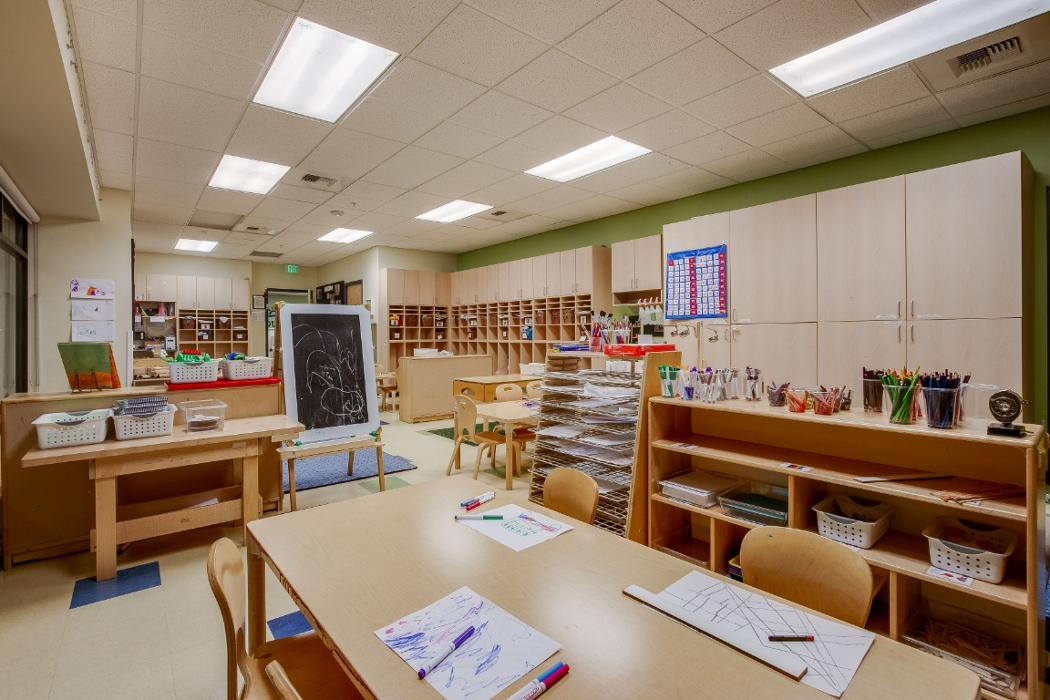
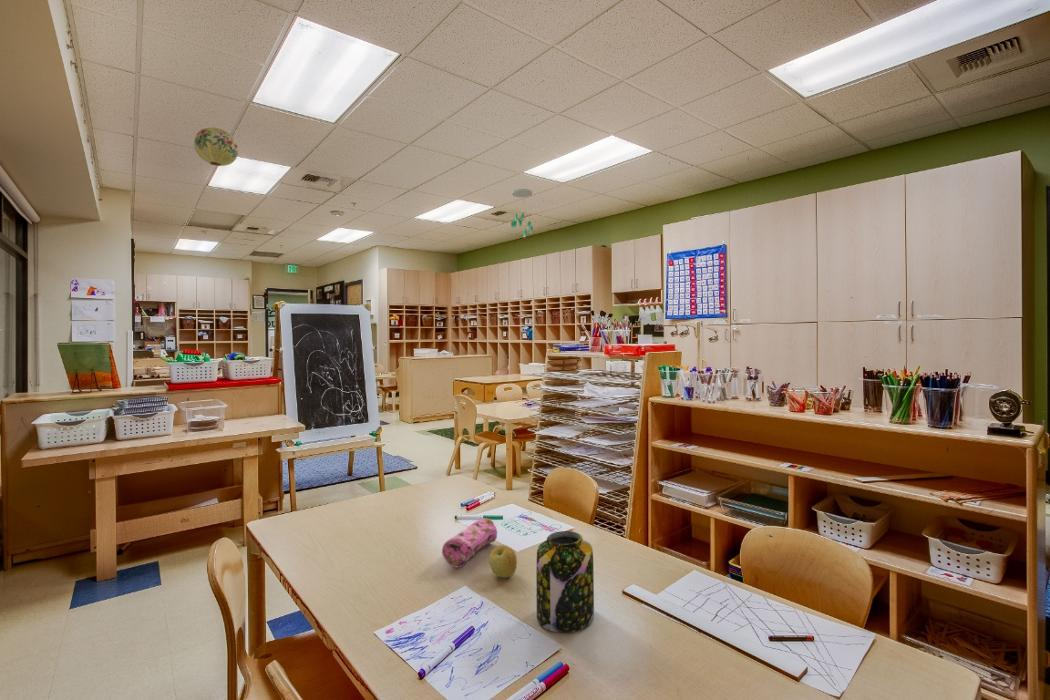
+ jar [535,530,595,633]
+ ceiling mobile [510,188,534,238]
+ apple [488,544,518,579]
+ paper lantern [193,127,240,167]
+ pencil case [441,517,498,568]
